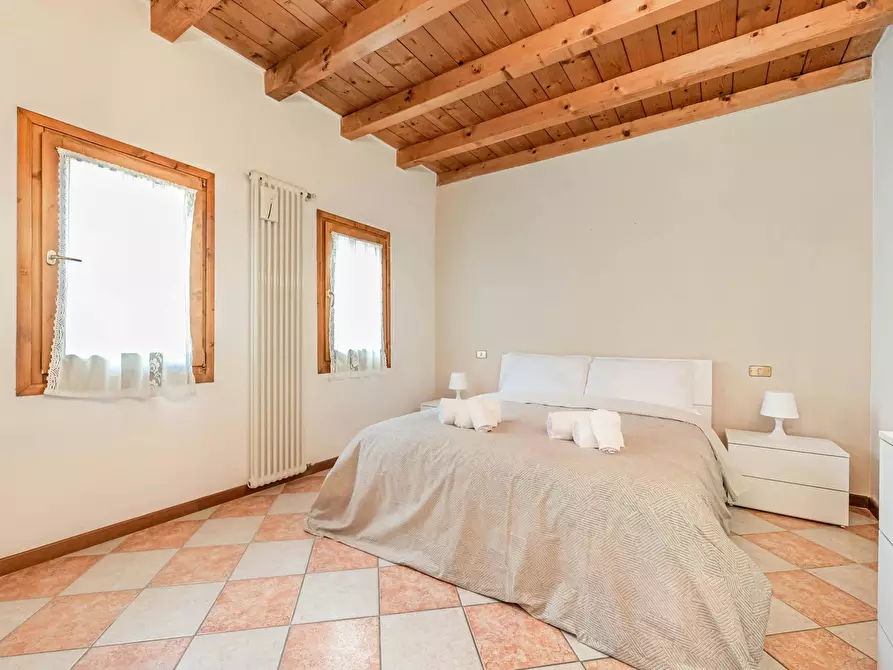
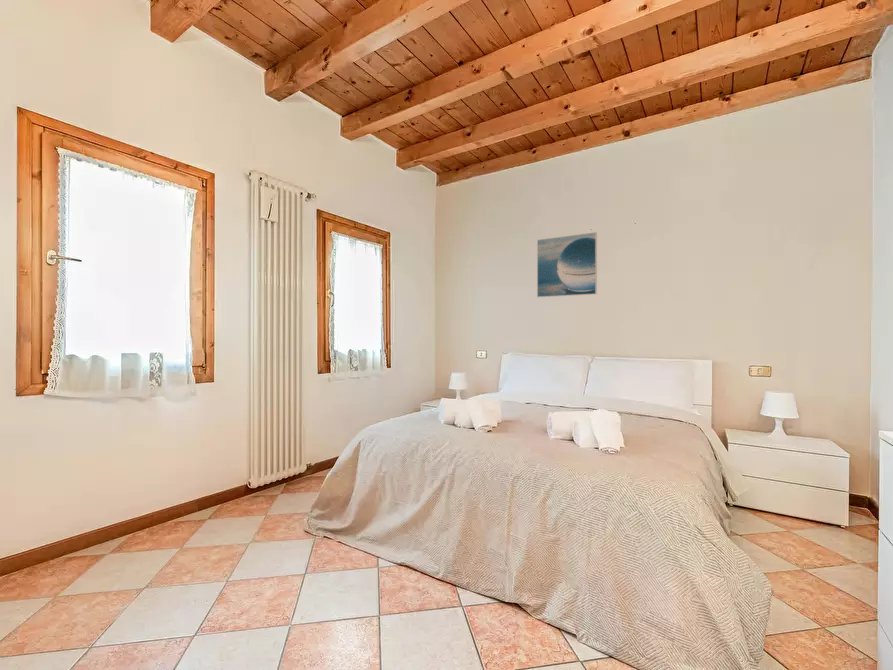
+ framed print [536,231,598,298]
